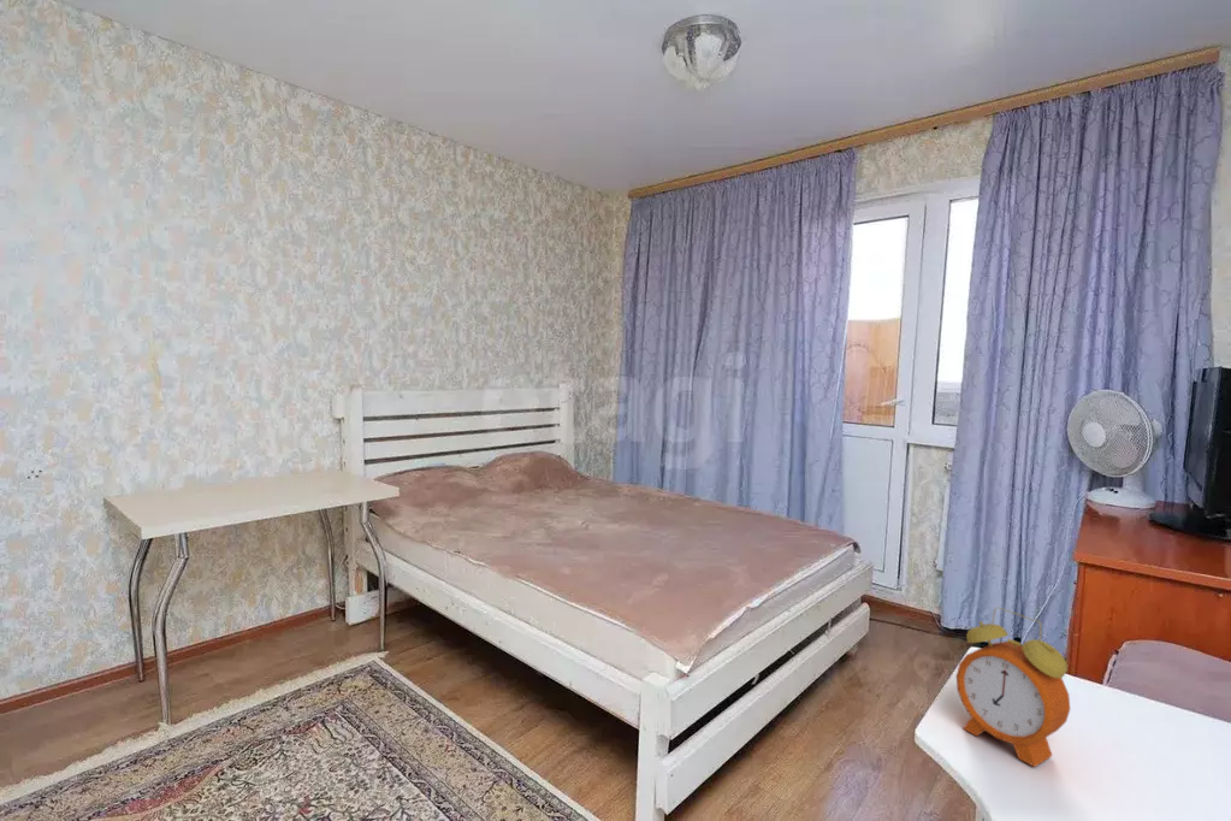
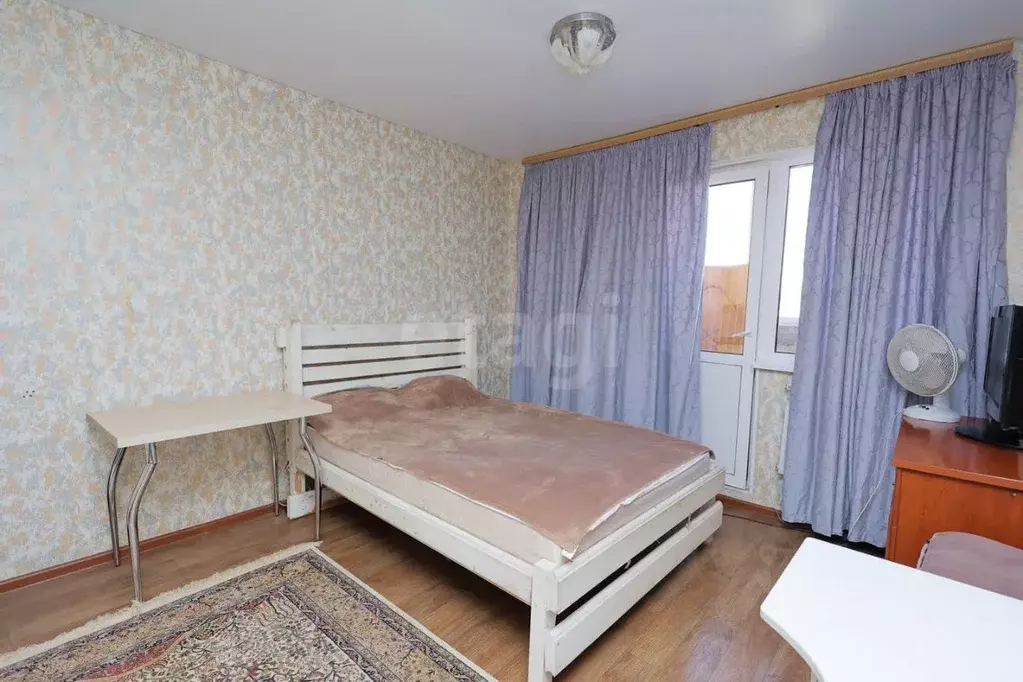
- alarm clock [955,606,1071,768]
